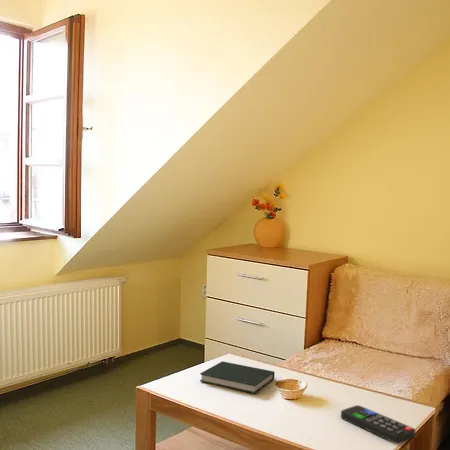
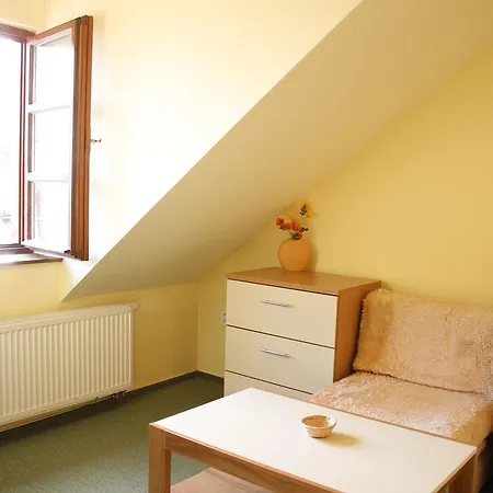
- remote control [340,404,416,445]
- book [199,360,275,394]
